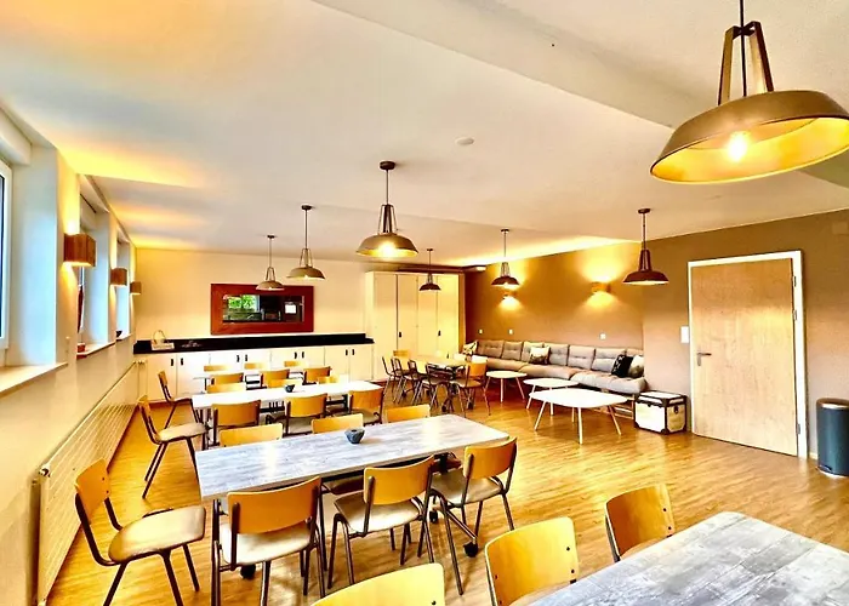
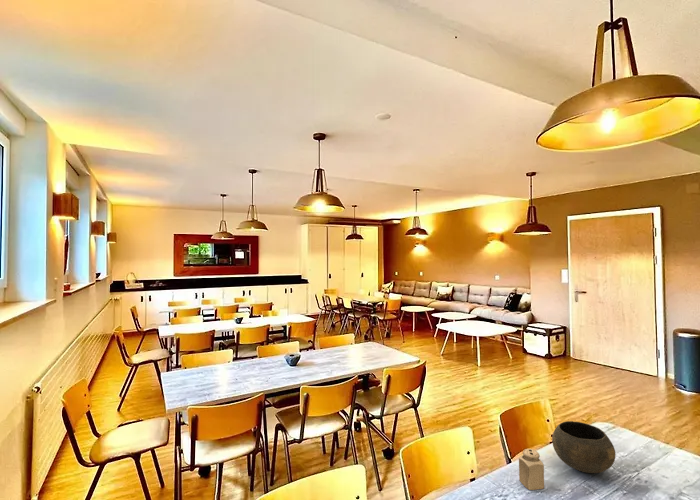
+ bowl [551,420,616,474]
+ salt shaker [518,448,545,491]
